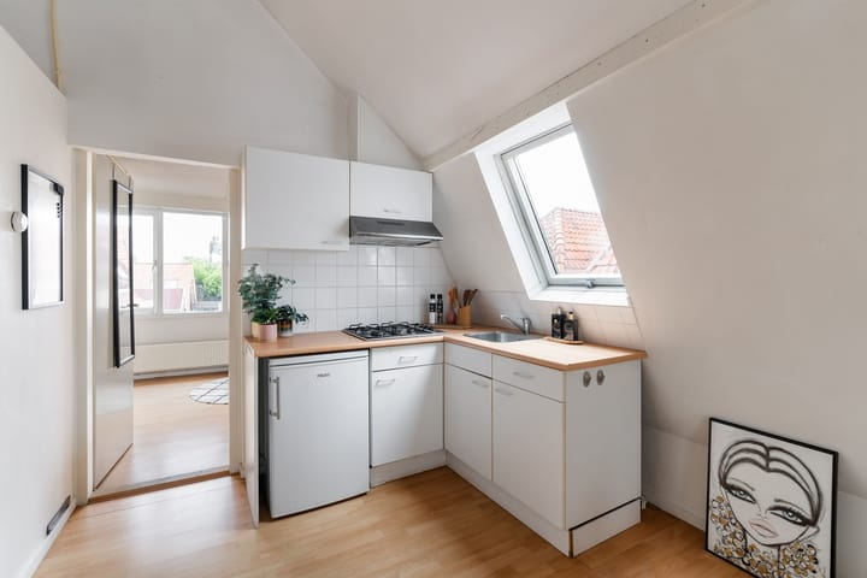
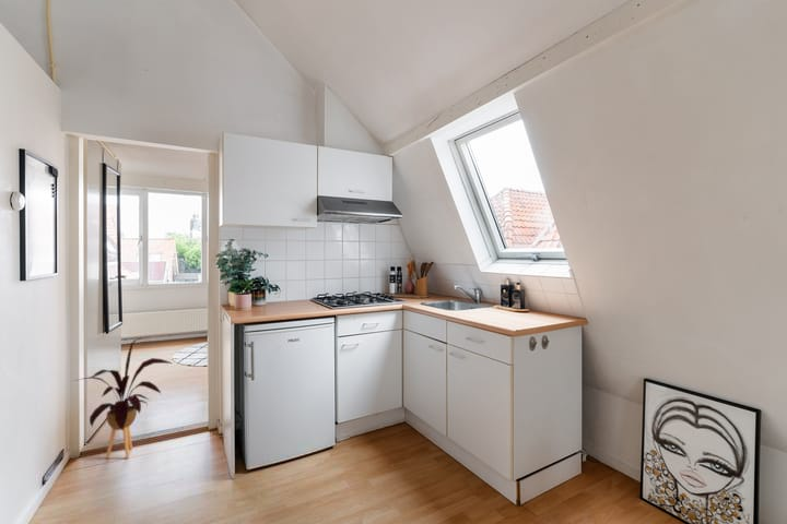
+ house plant [73,337,173,460]
